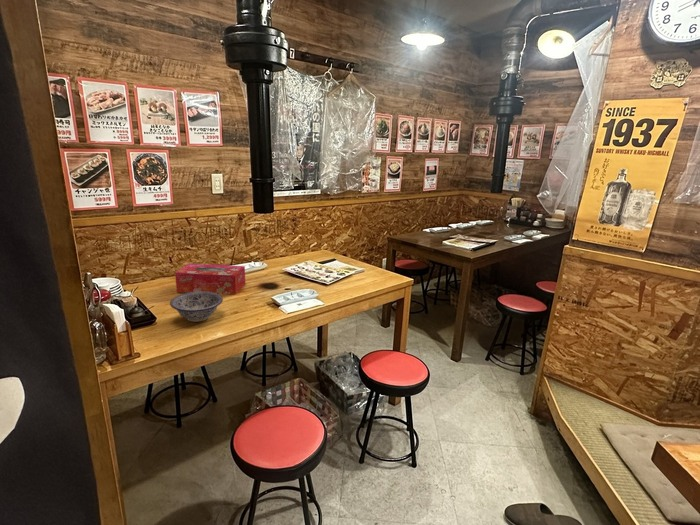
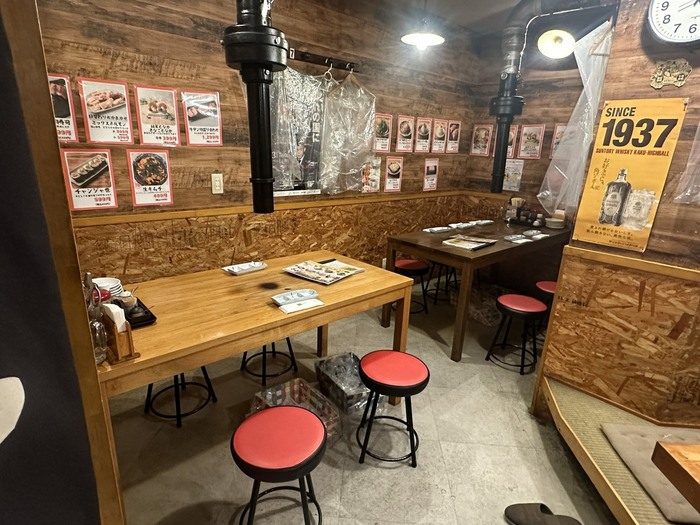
- bowl [169,291,224,323]
- tissue box [174,263,246,296]
